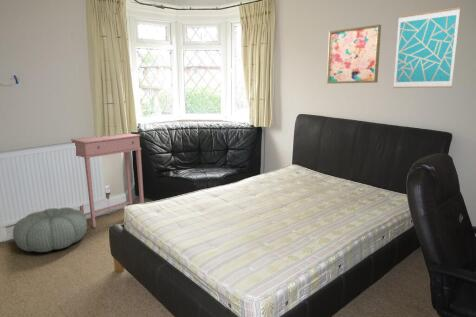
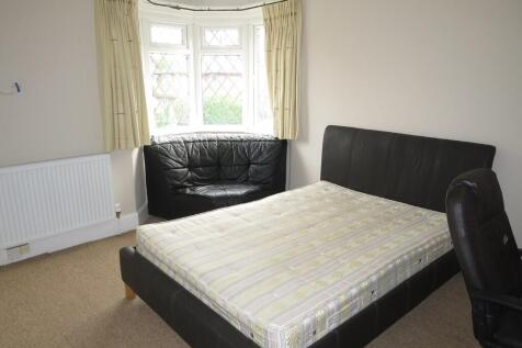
- wall art [392,6,461,89]
- side table [70,132,145,228]
- pouf [12,206,88,253]
- wall art [326,24,382,85]
